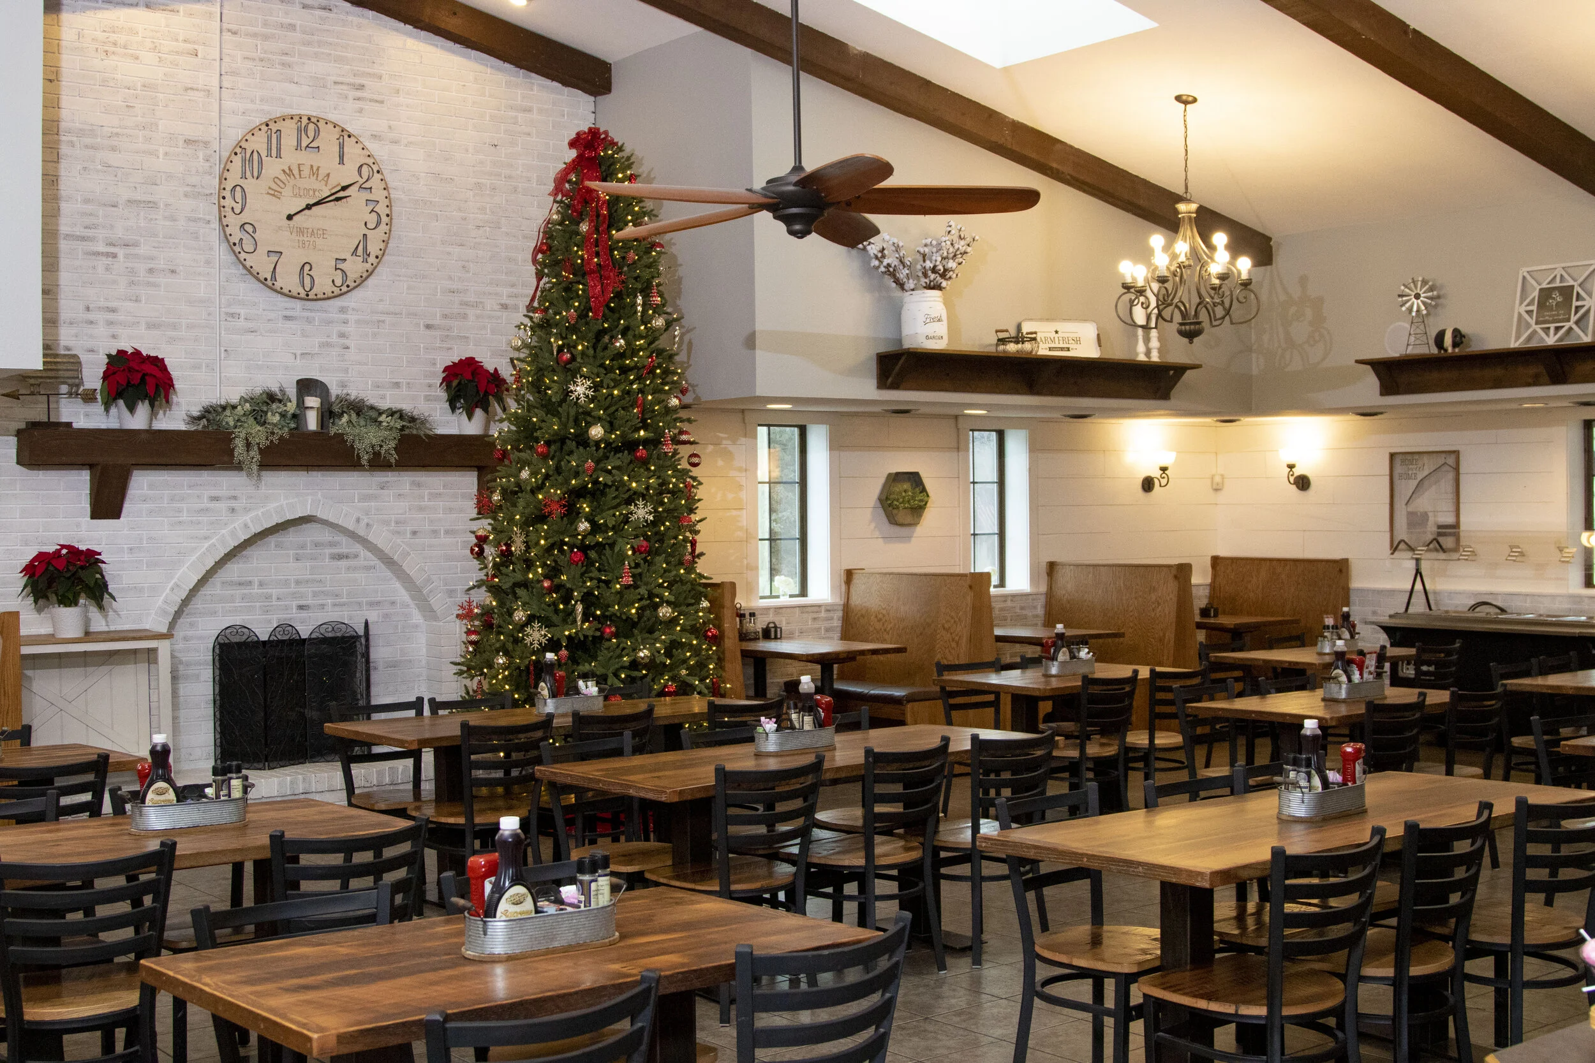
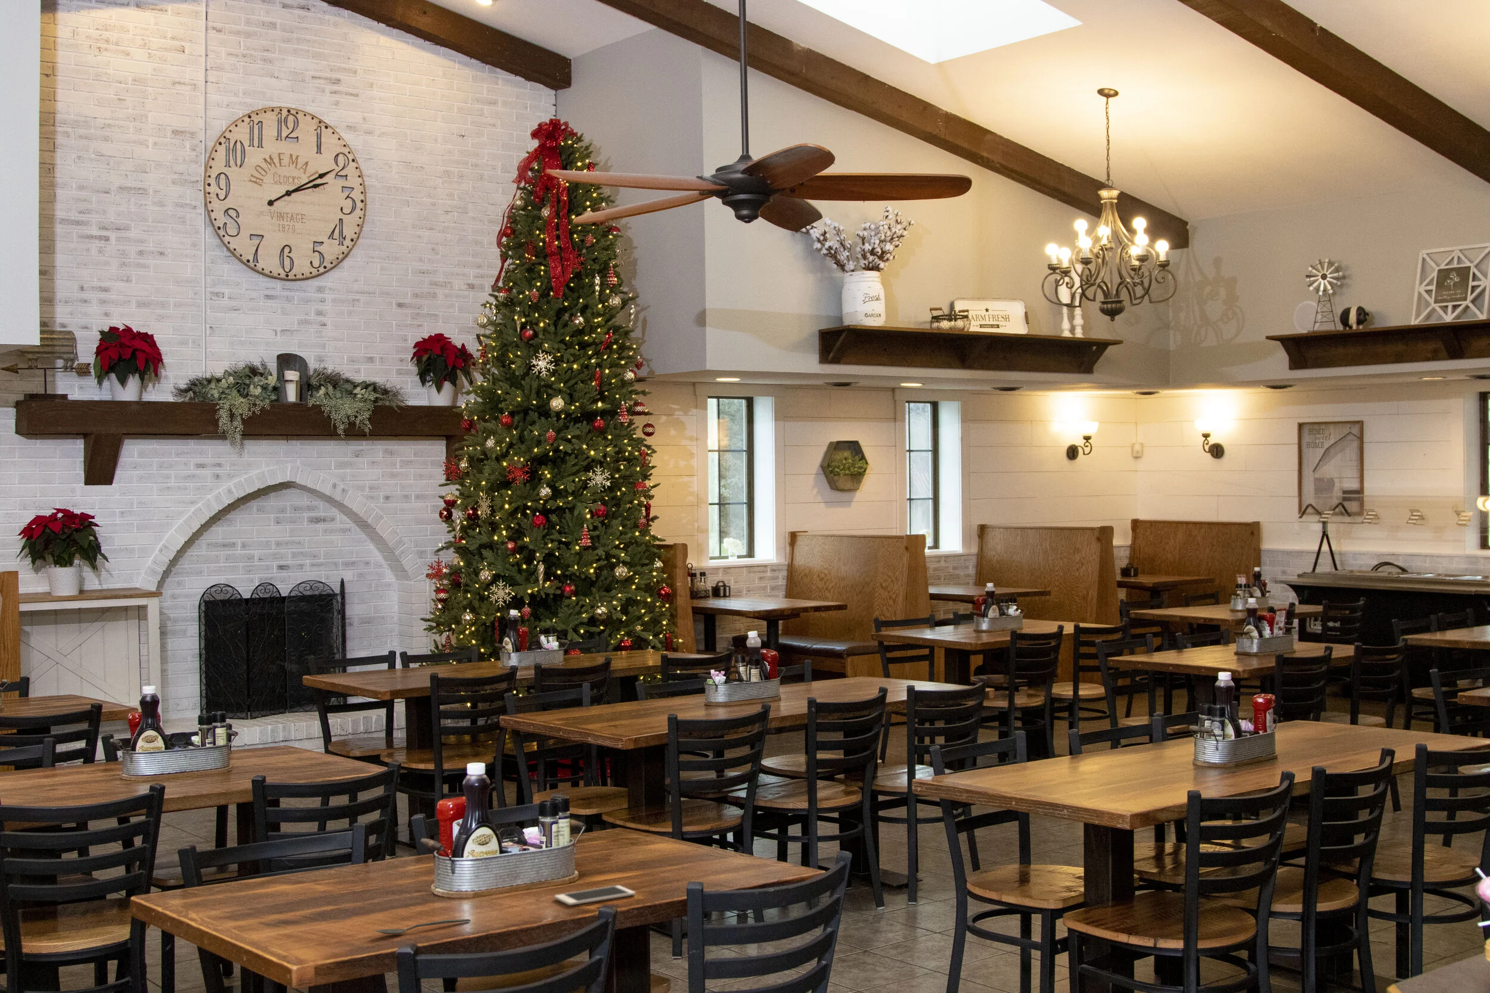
+ spoon [375,919,471,934]
+ cell phone [553,884,636,907]
